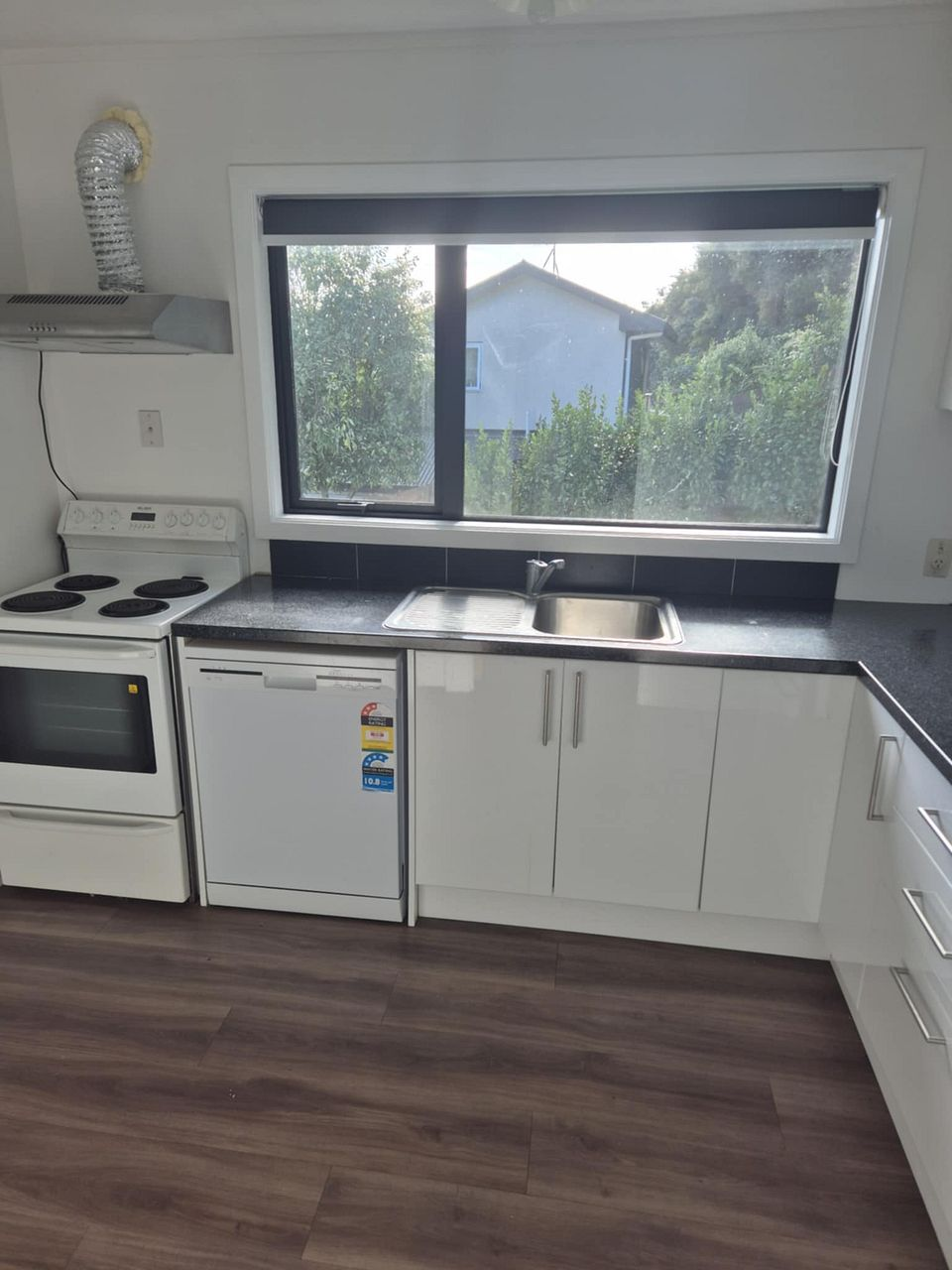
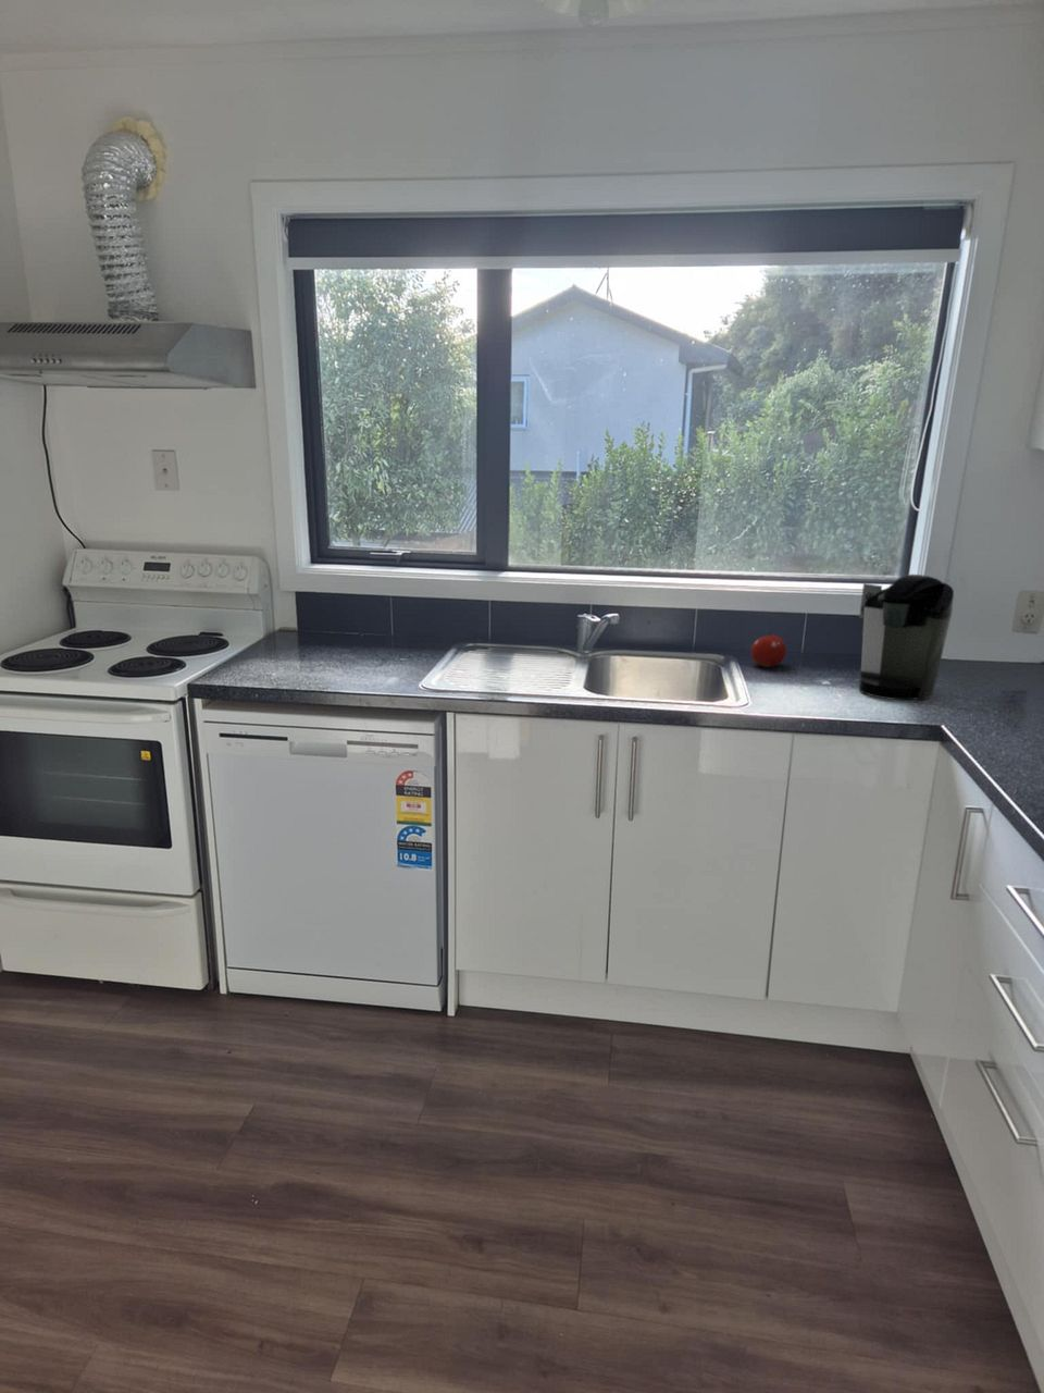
+ fruit [750,630,787,668]
+ coffee maker [858,574,955,702]
